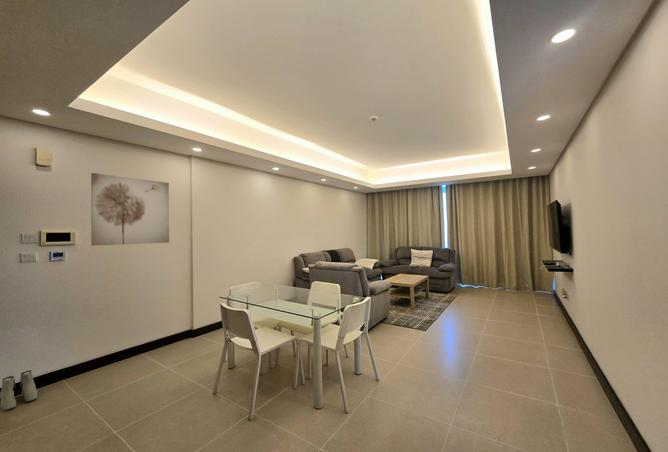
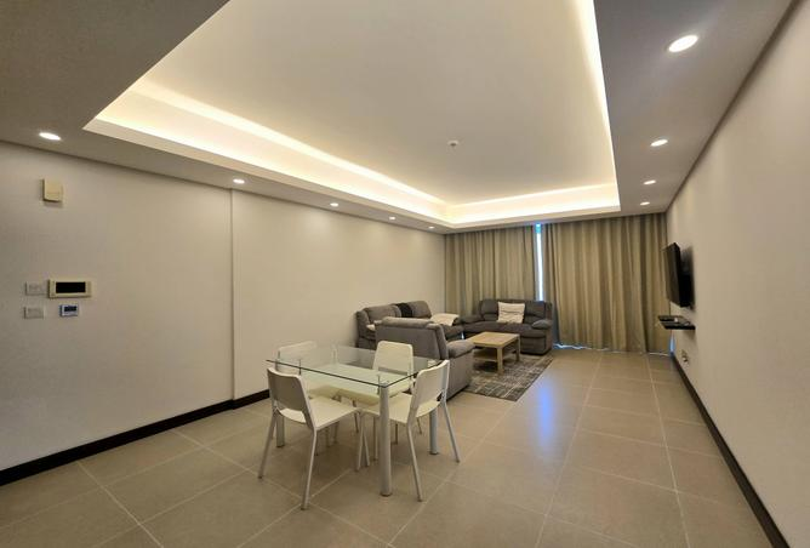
- wall art [90,172,170,247]
- boots [0,369,38,411]
